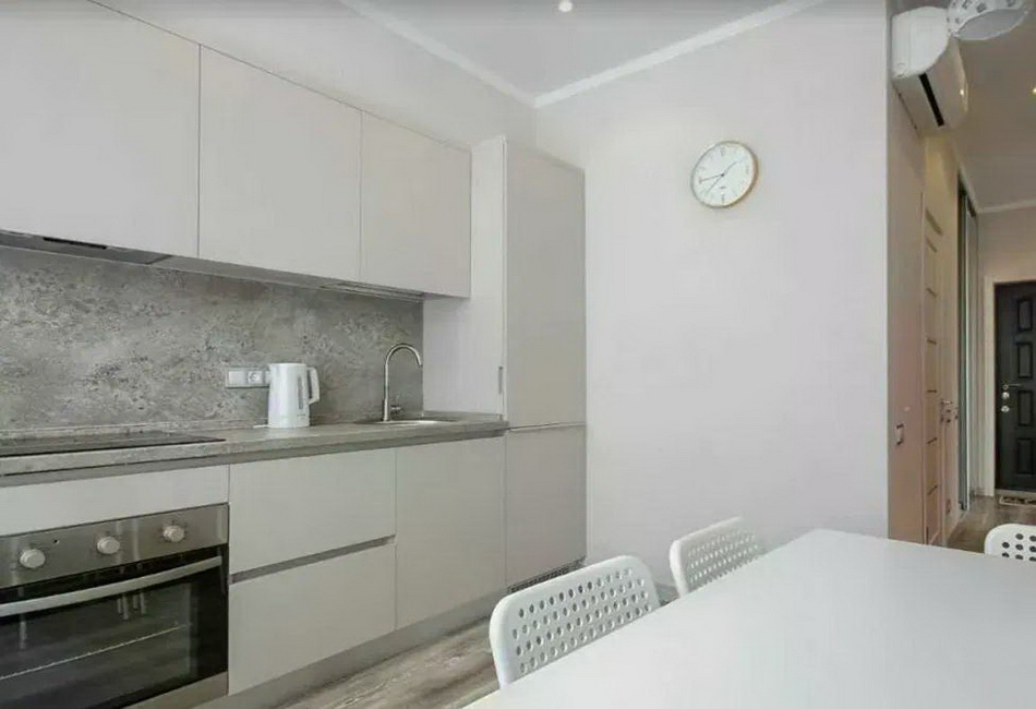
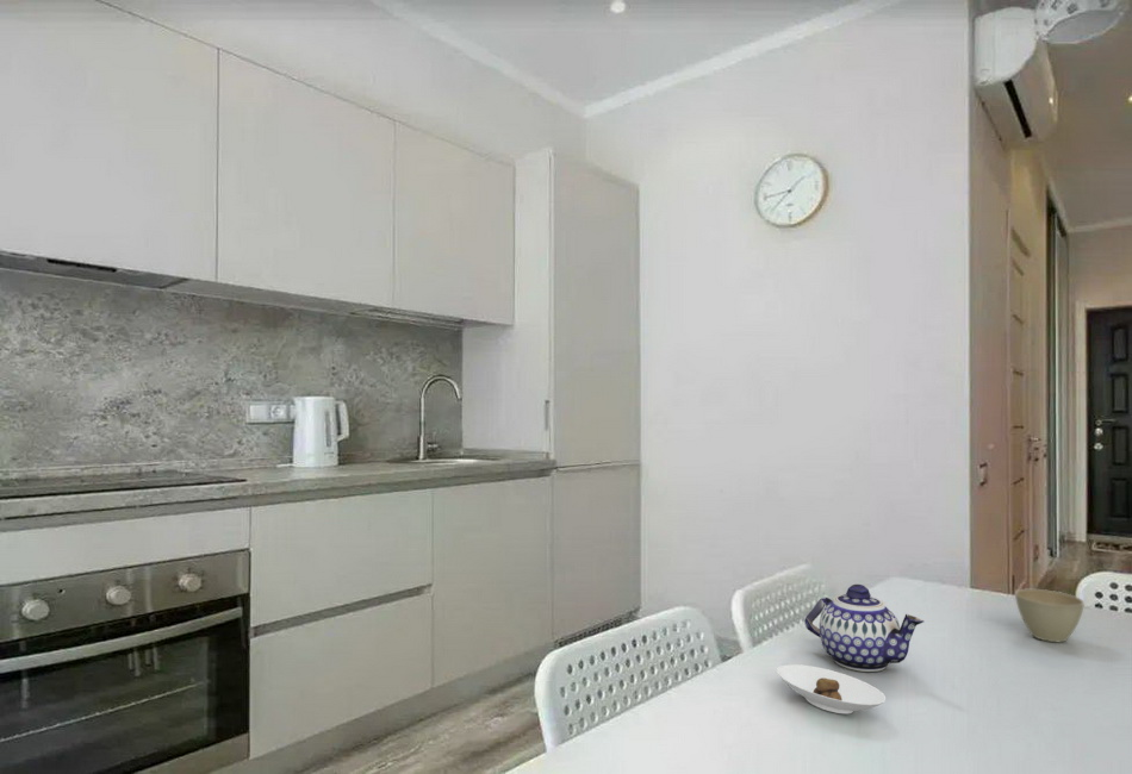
+ saucer [776,663,887,716]
+ teapot [803,583,925,673]
+ flower pot [1014,588,1086,643]
